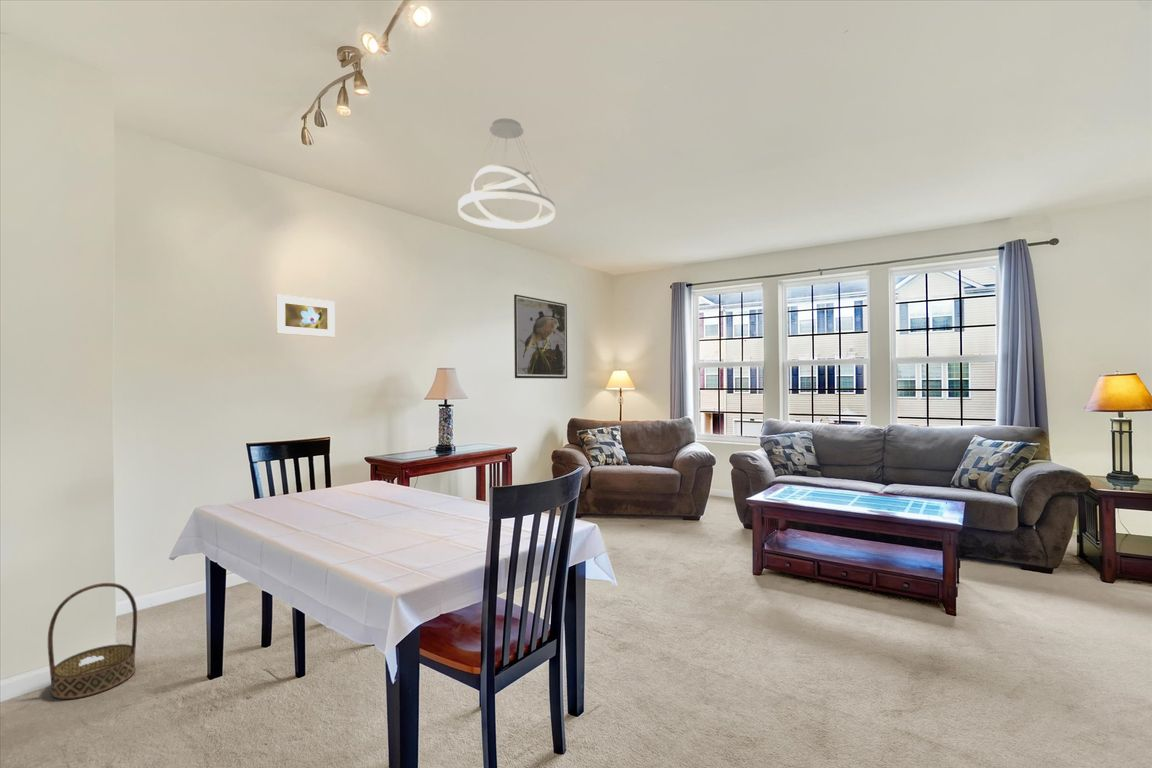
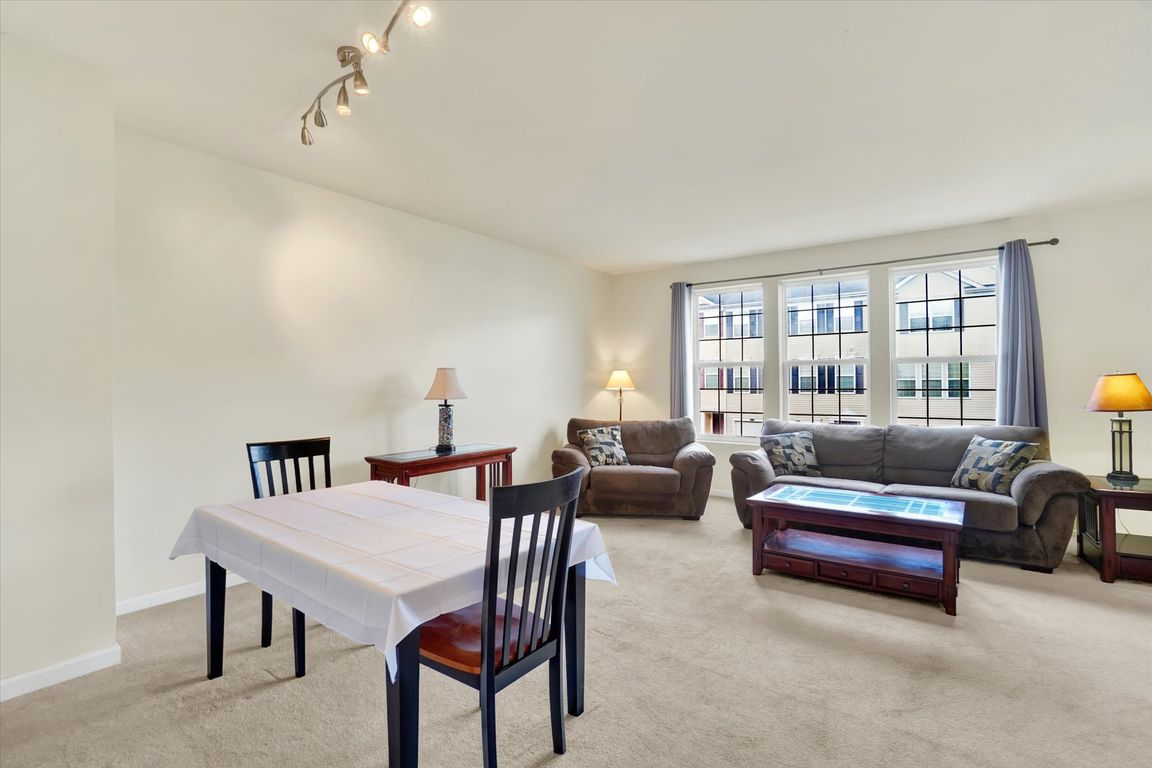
- basket [47,582,138,700]
- pendant light [457,117,556,230]
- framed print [275,294,336,338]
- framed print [513,293,568,380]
